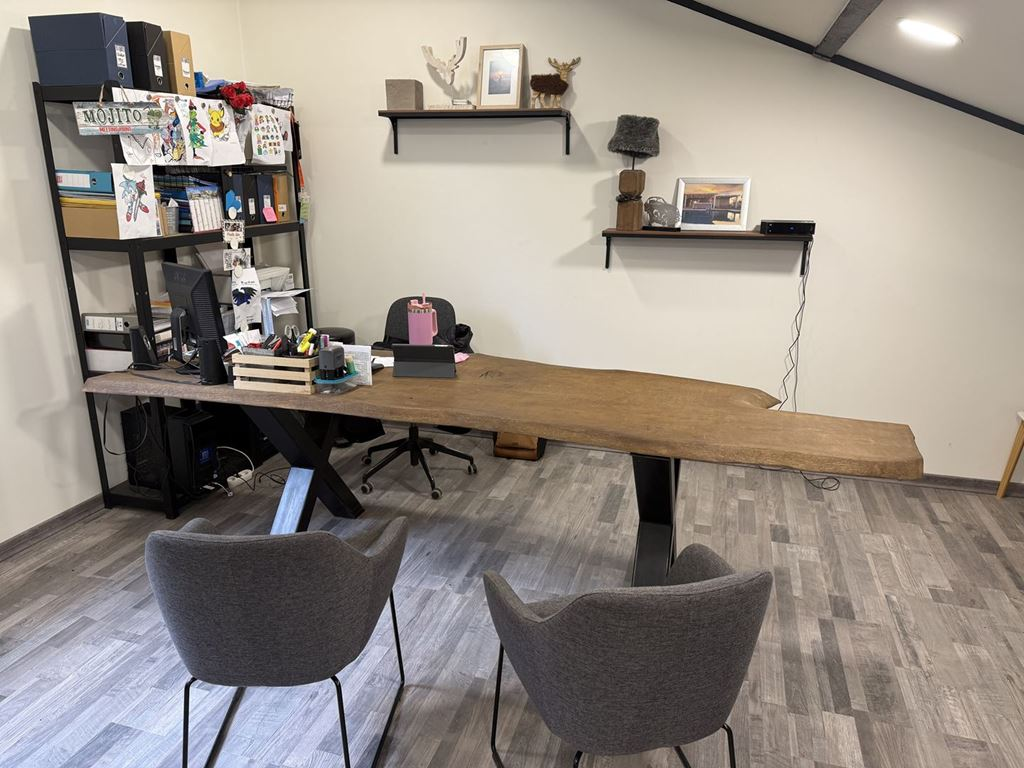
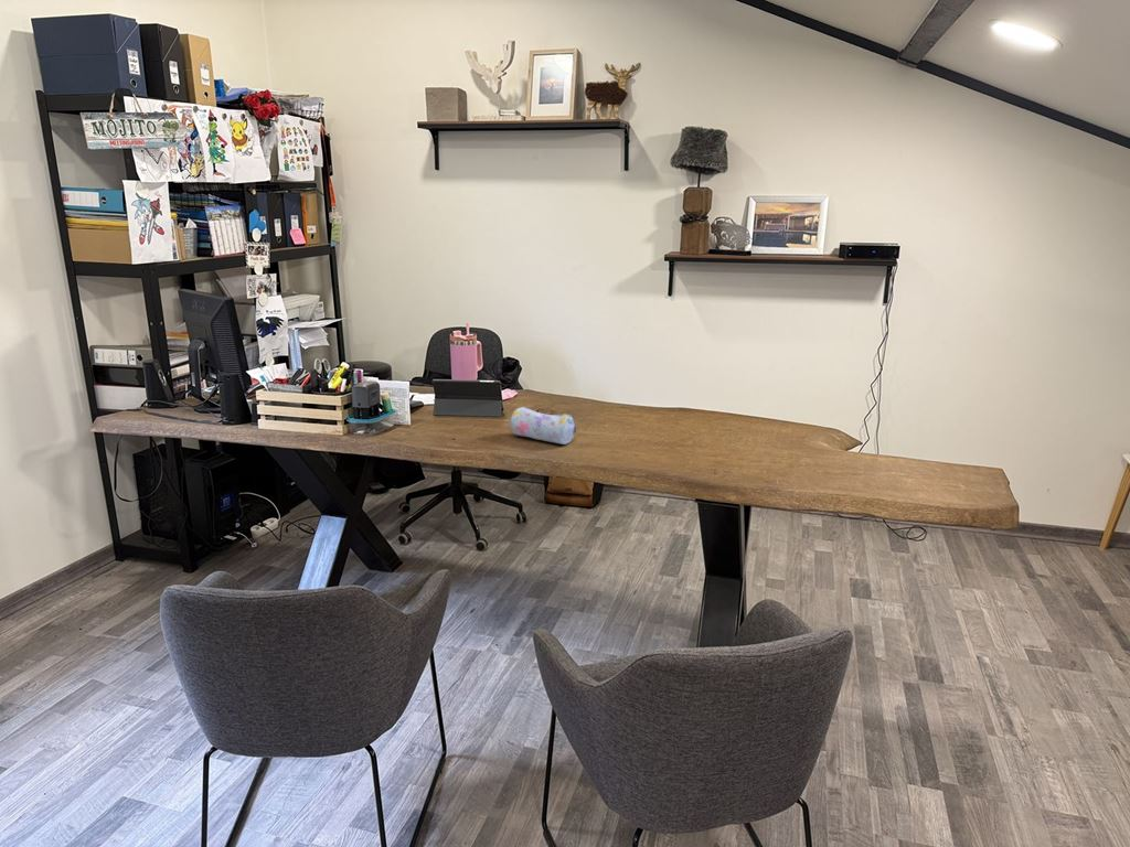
+ pencil case [509,406,577,446]
